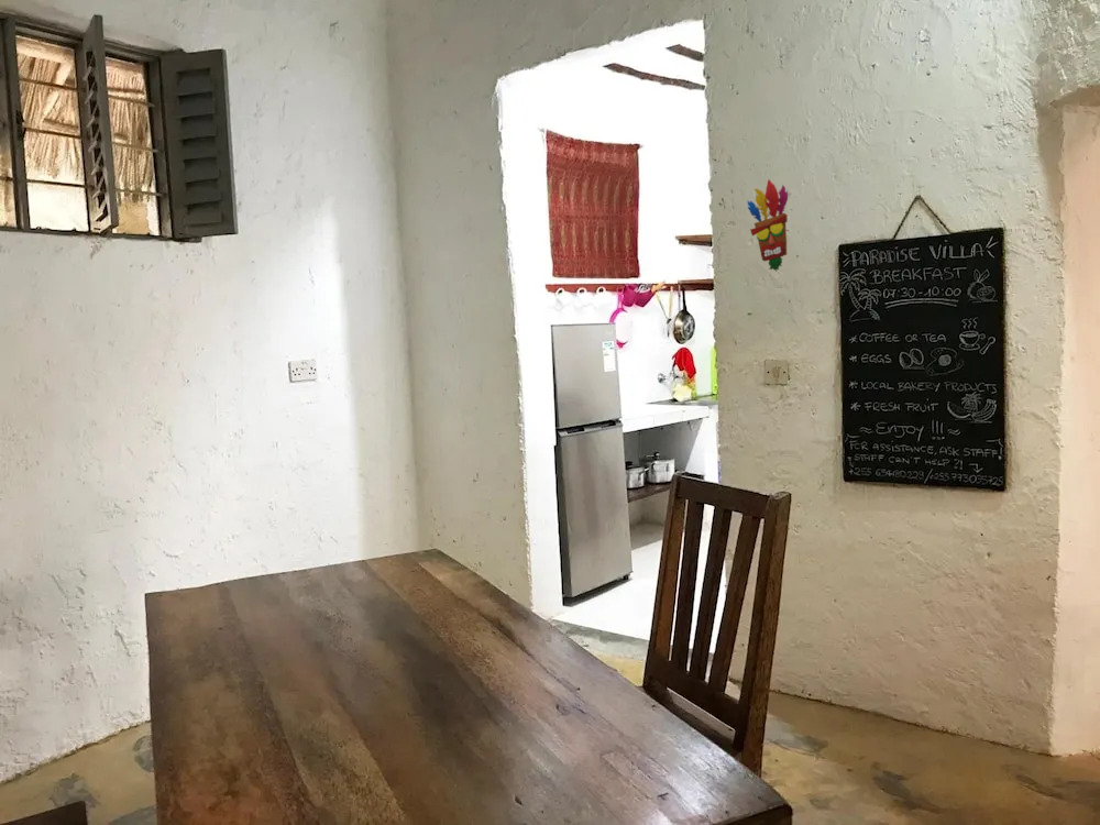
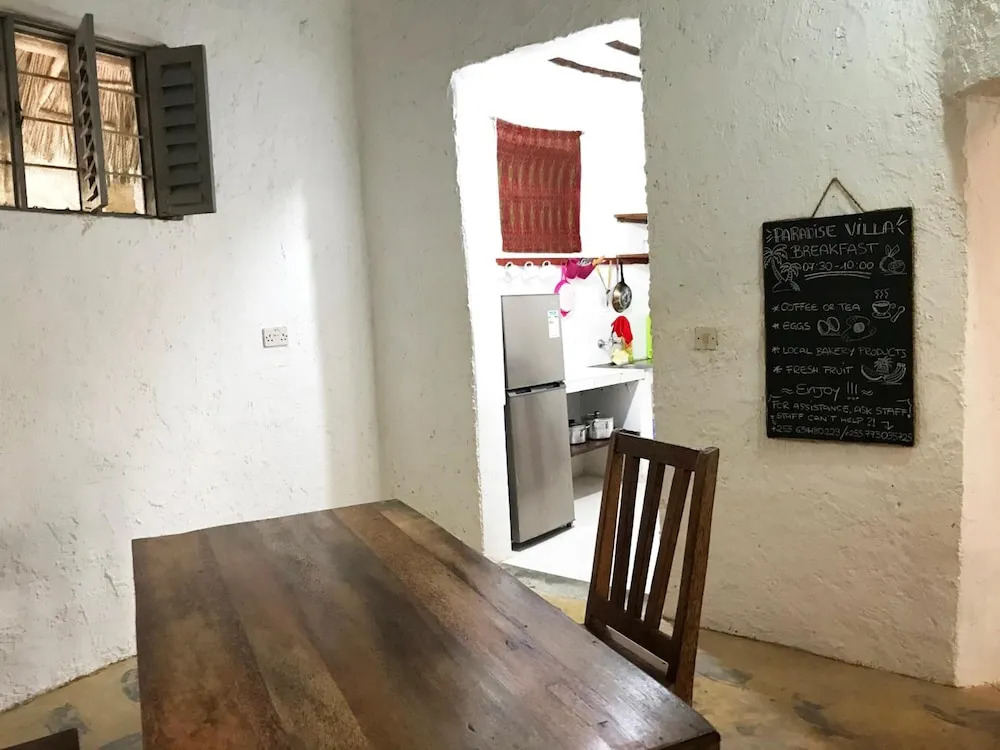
- decorative mask [747,178,789,272]
